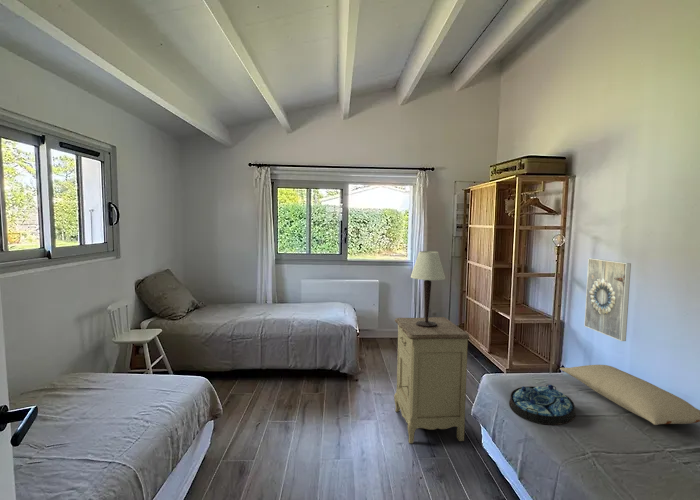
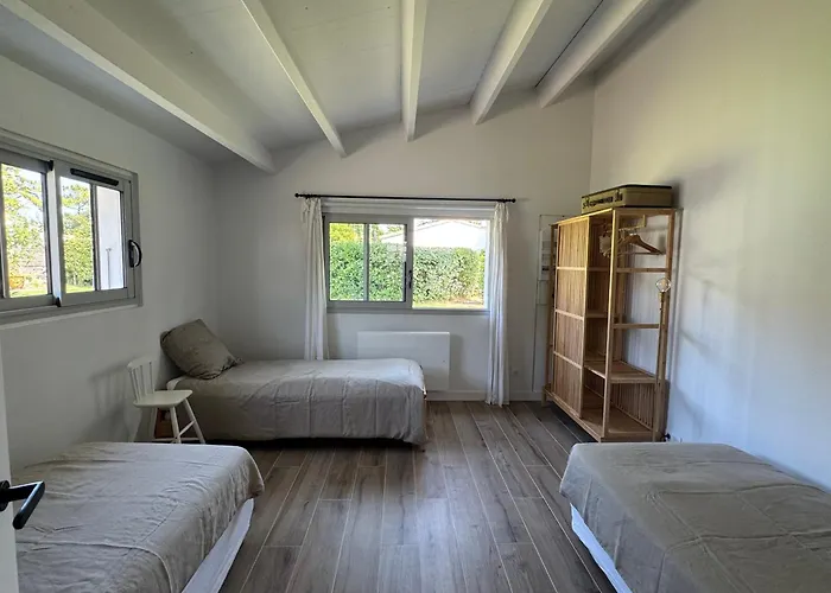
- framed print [583,257,632,342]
- nightstand [393,316,471,444]
- pillow [559,364,700,426]
- table lamp [410,250,447,328]
- serving tray [508,384,576,426]
